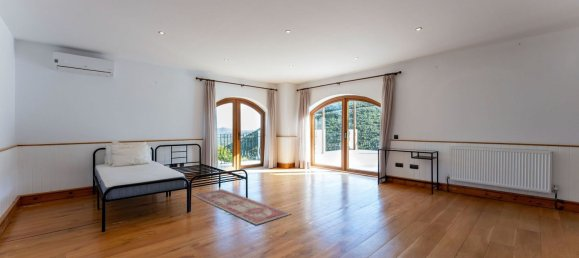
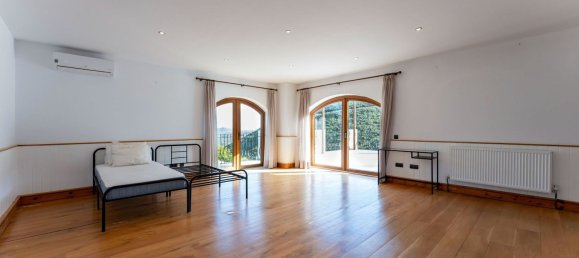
- rug [192,188,292,226]
